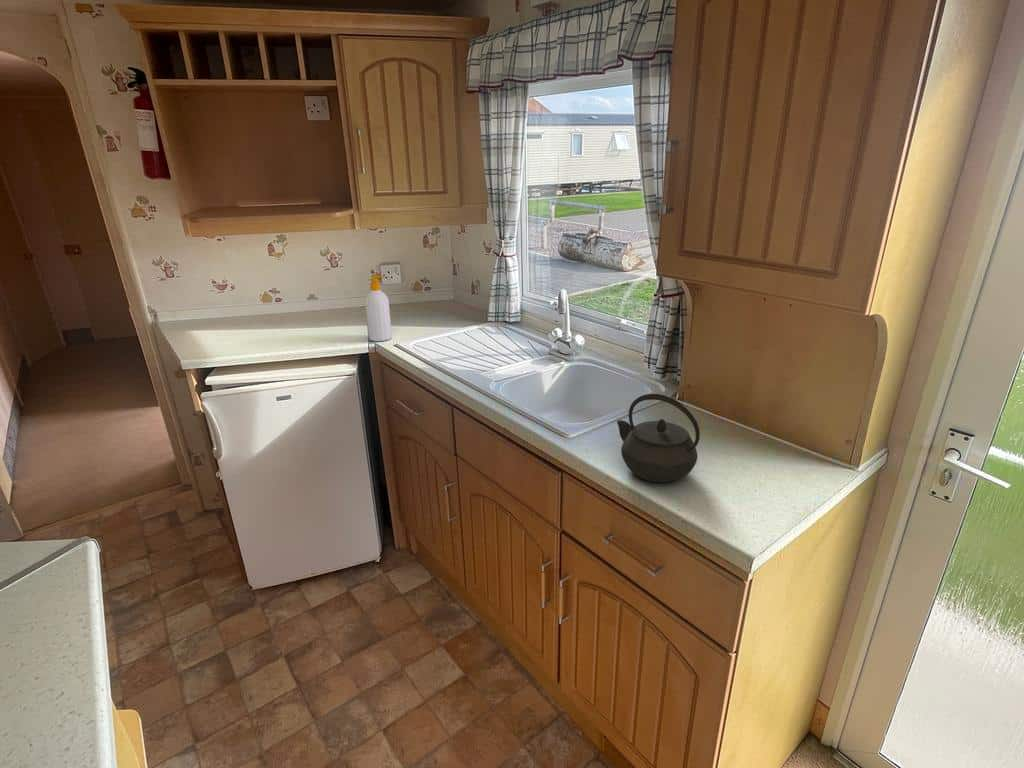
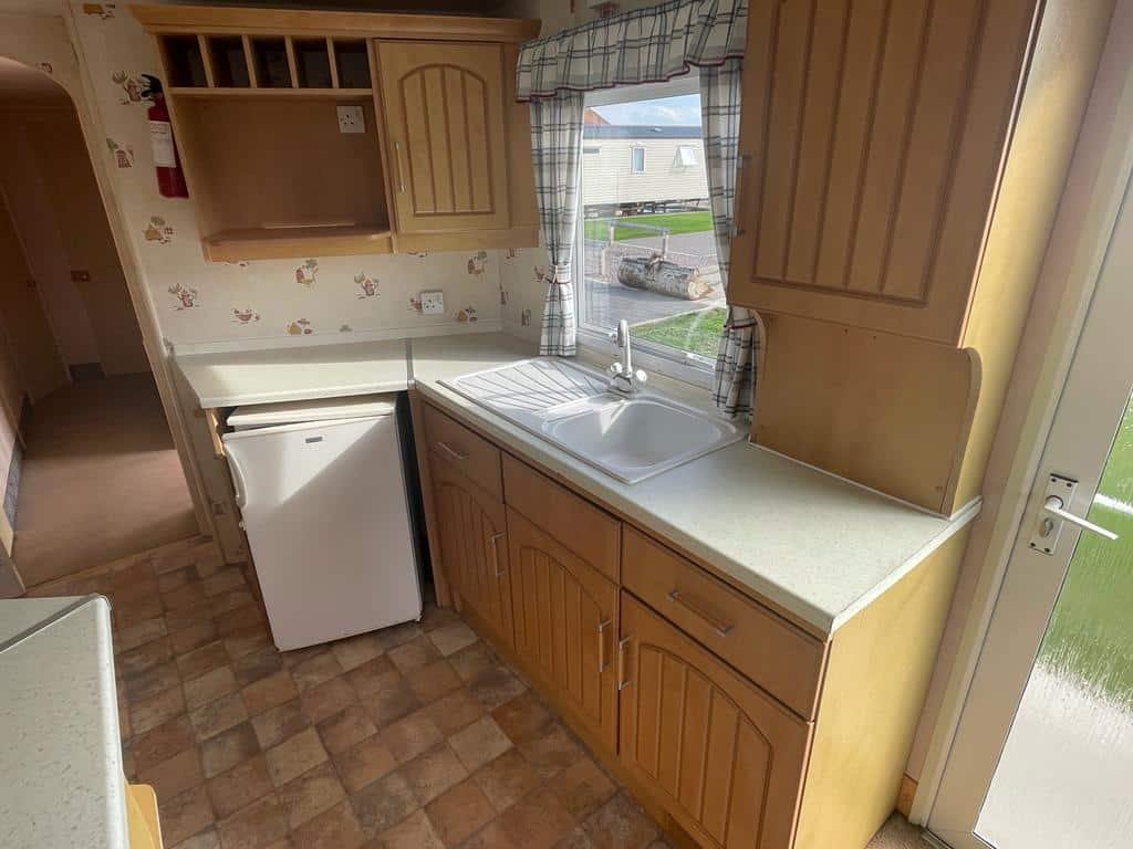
- soap bottle [364,274,393,342]
- kettle [616,393,701,483]
